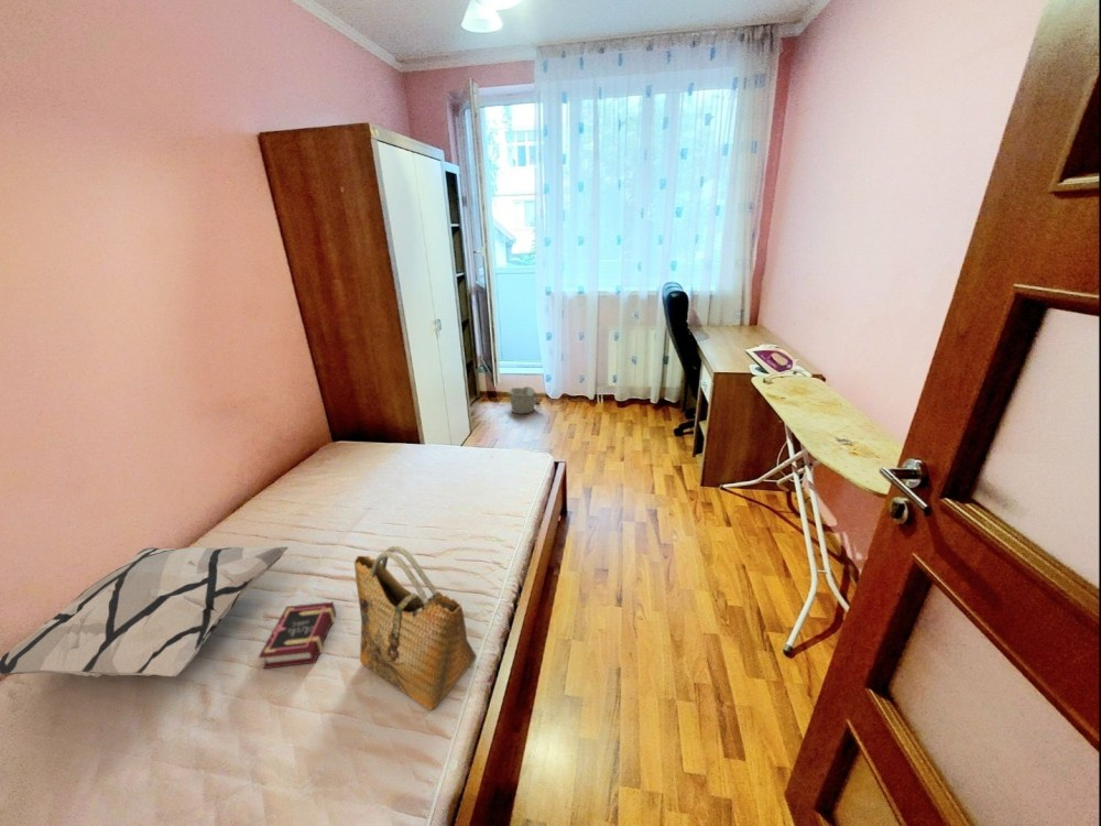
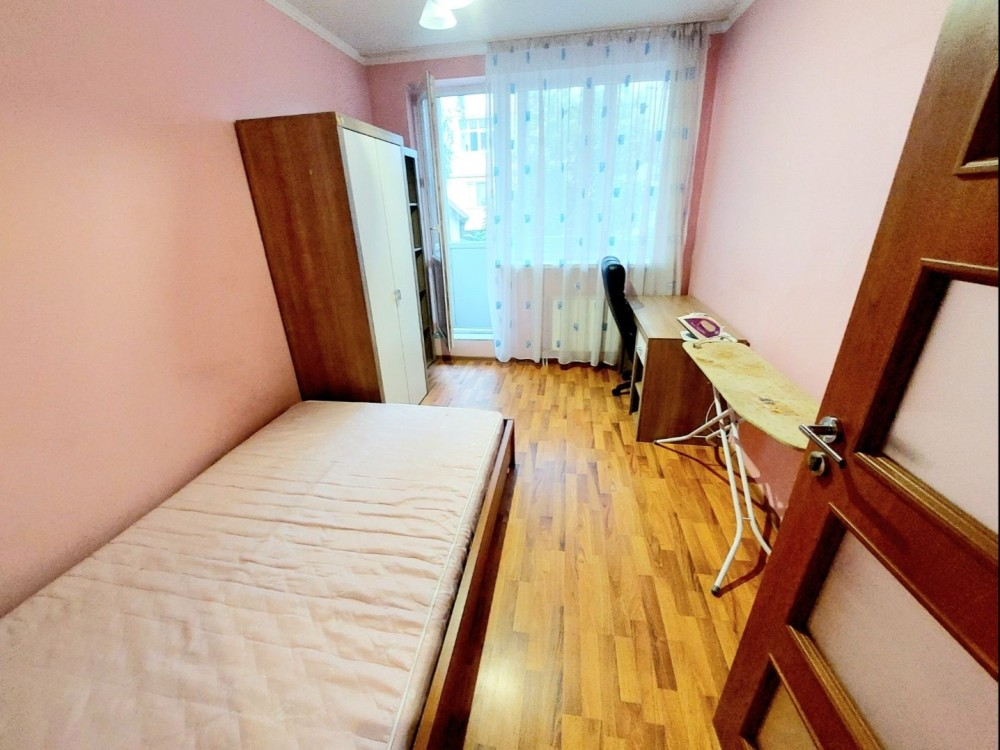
- bucket [506,385,541,415]
- decorative pillow [0,545,290,678]
- book [258,600,337,670]
- grocery bag [353,545,478,711]
